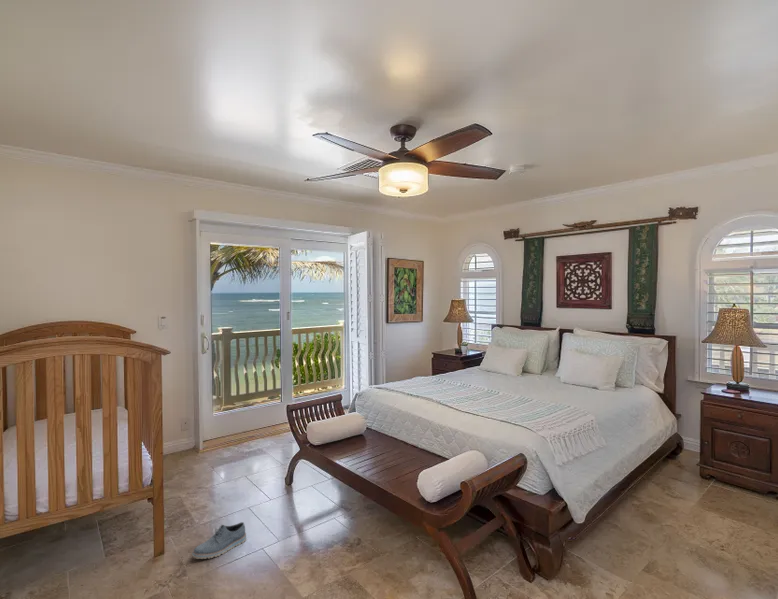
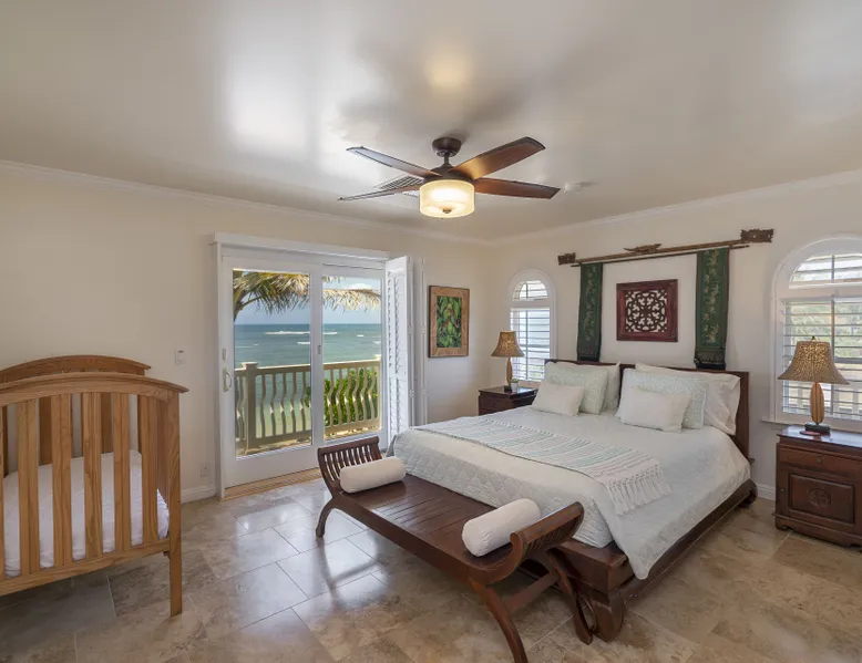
- shoe [191,521,247,560]
